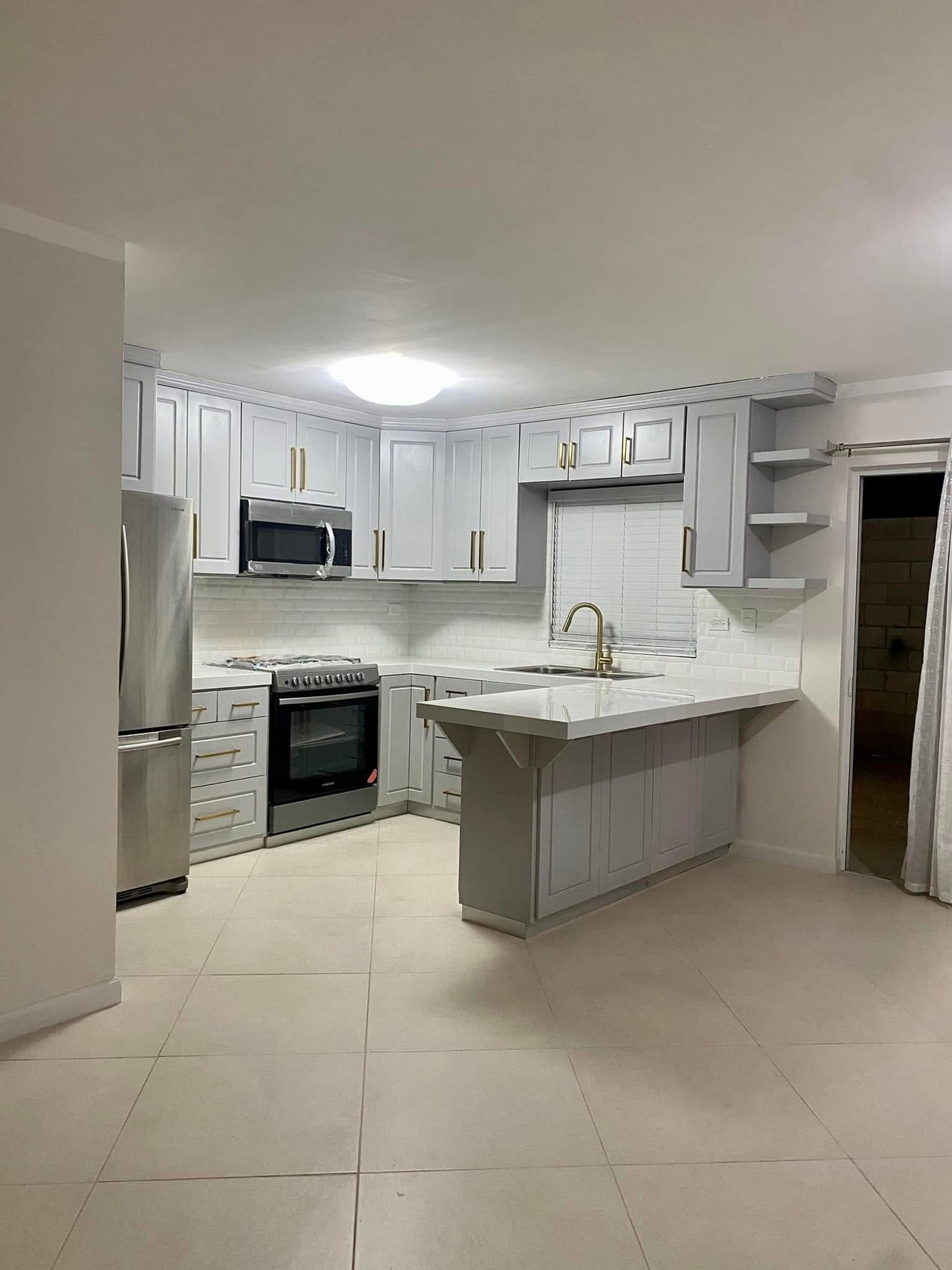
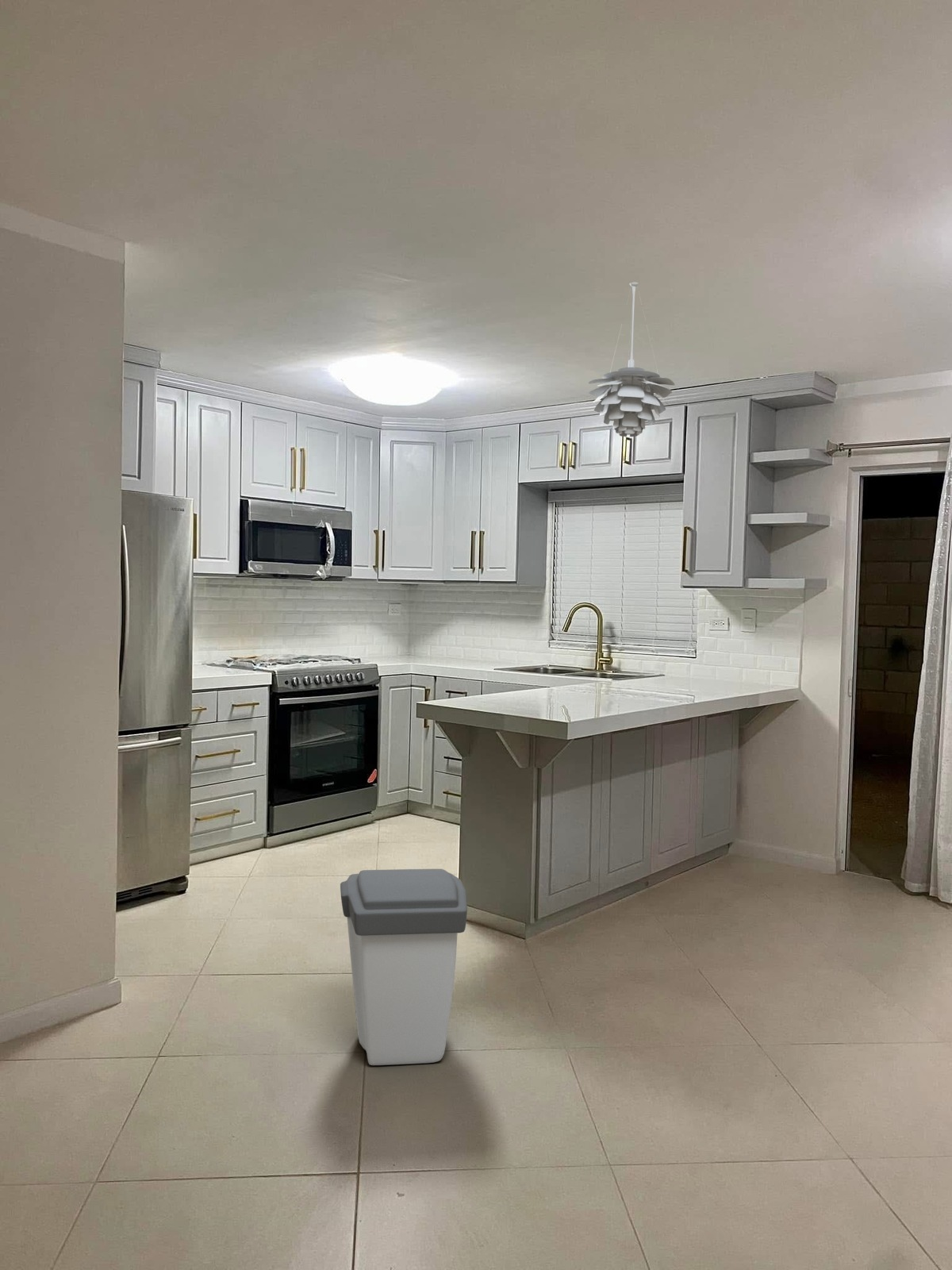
+ trash can [340,868,468,1066]
+ pendant light [588,282,676,437]
